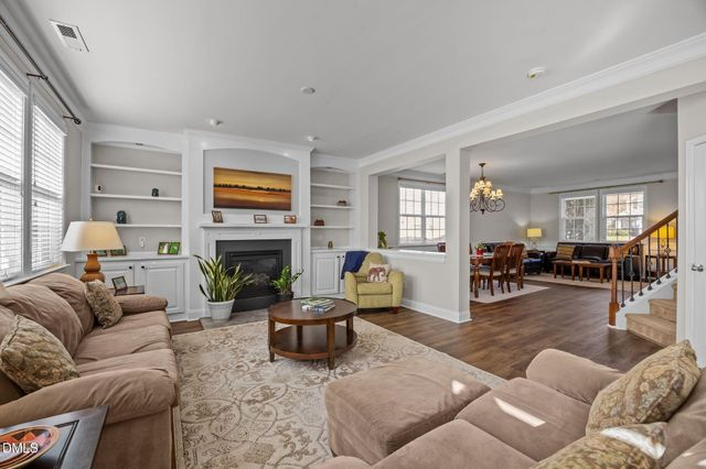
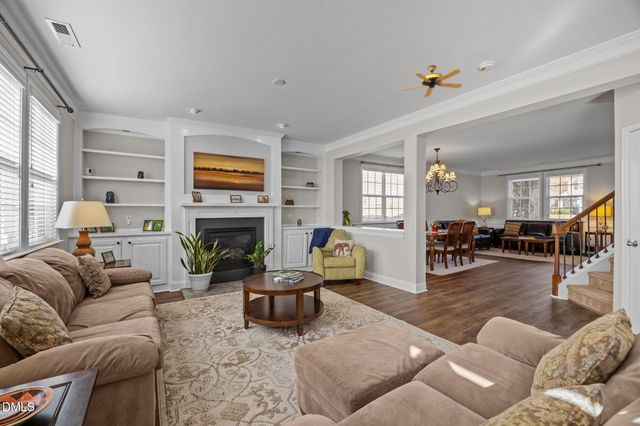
+ ceiling fan [399,64,463,98]
